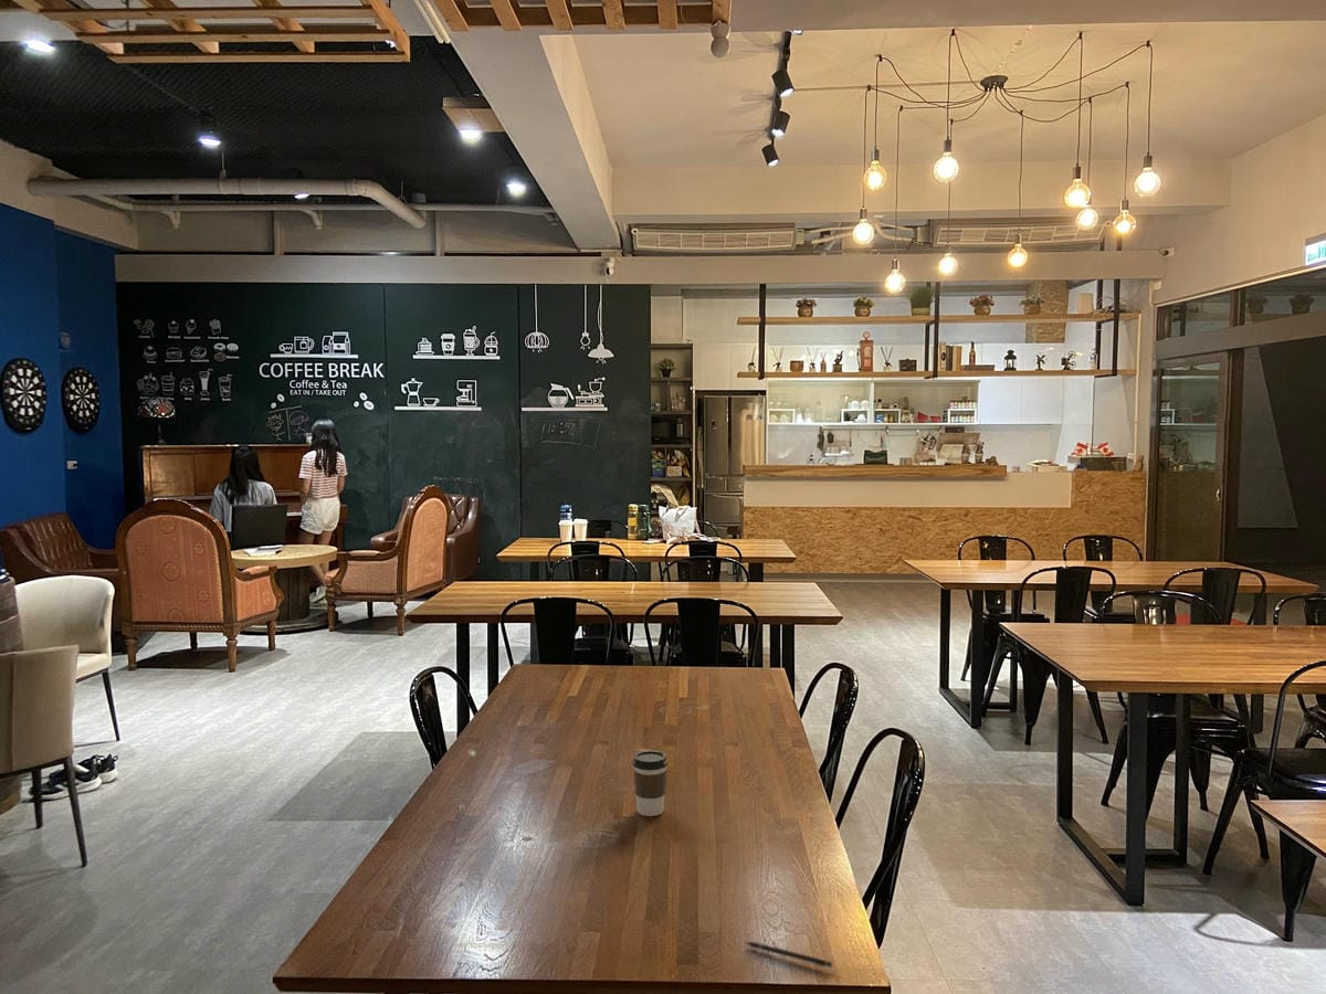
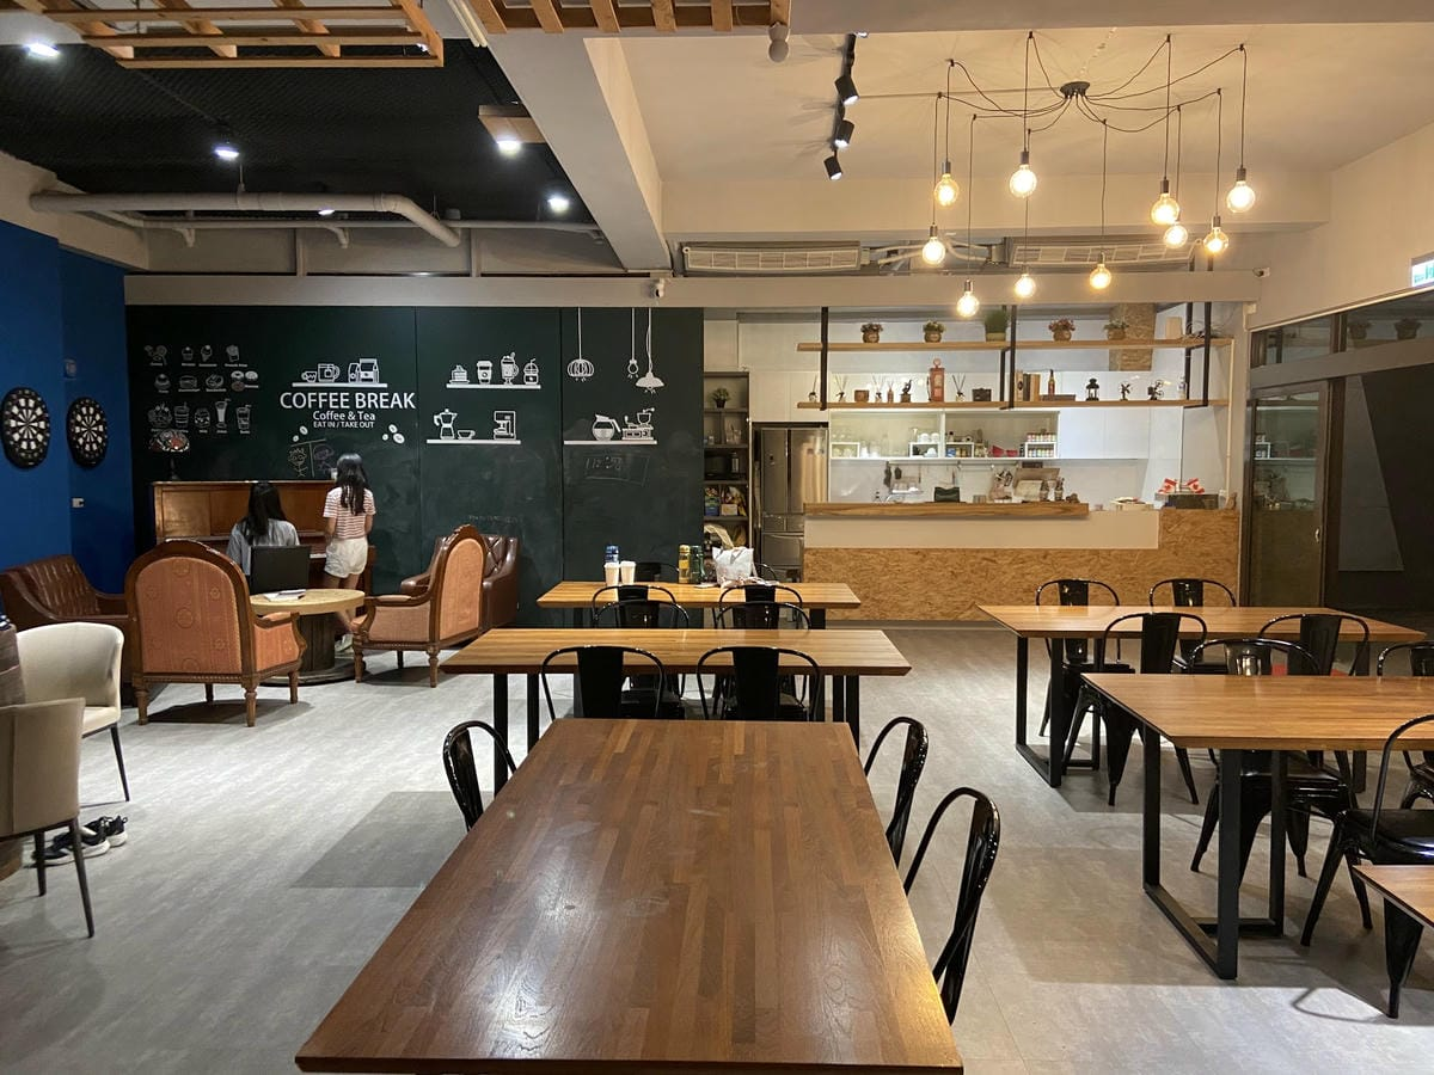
- pen [745,941,833,969]
- coffee cup [631,750,669,817]
